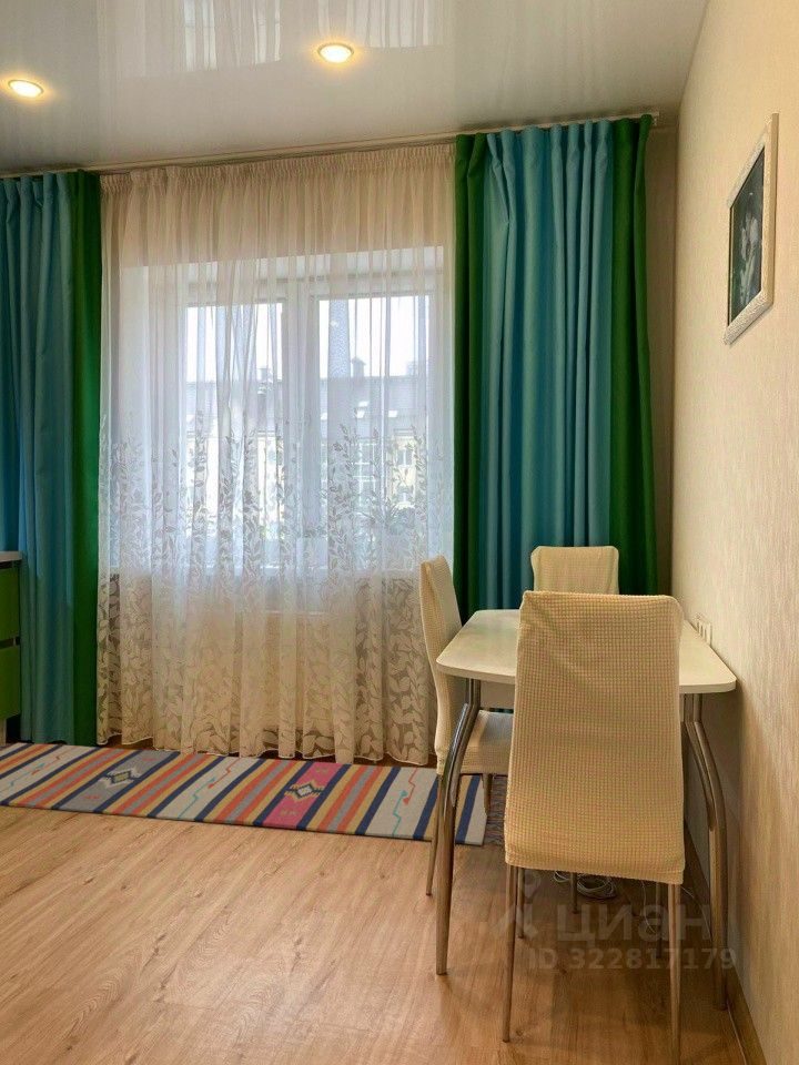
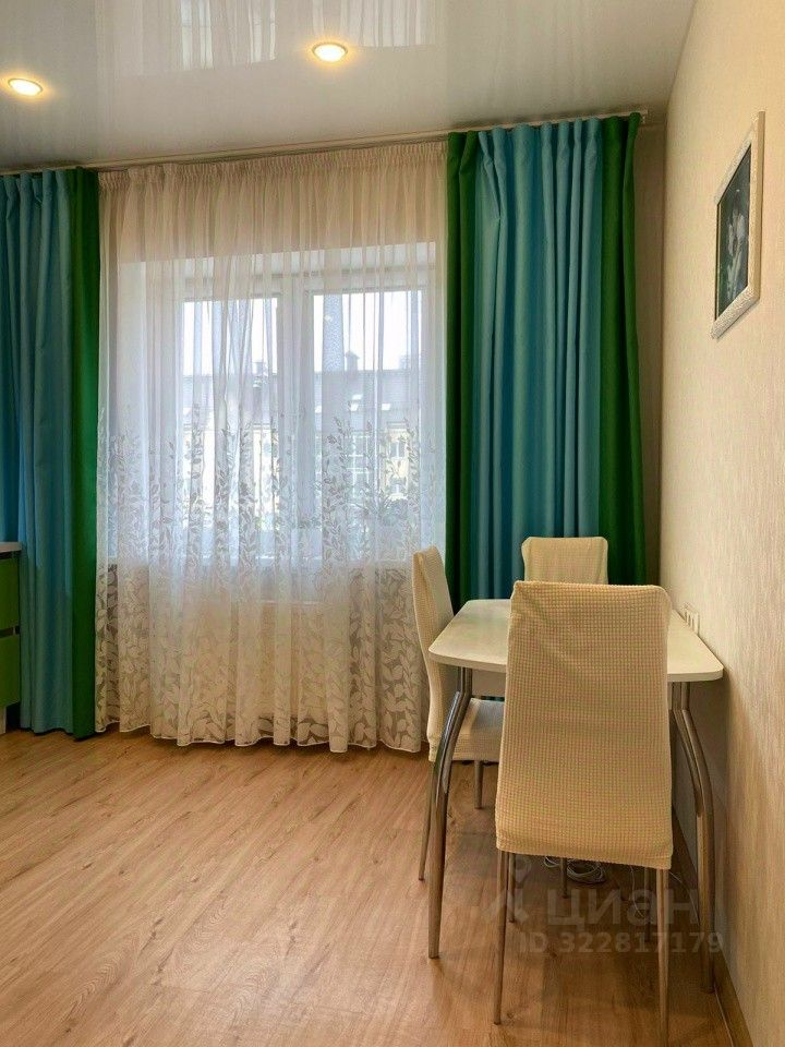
- rug [0,742,508,846]
